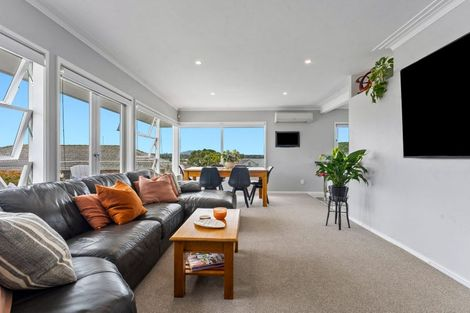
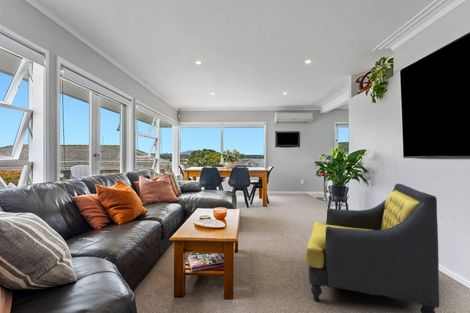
+ armchair [304,183,440,313]
